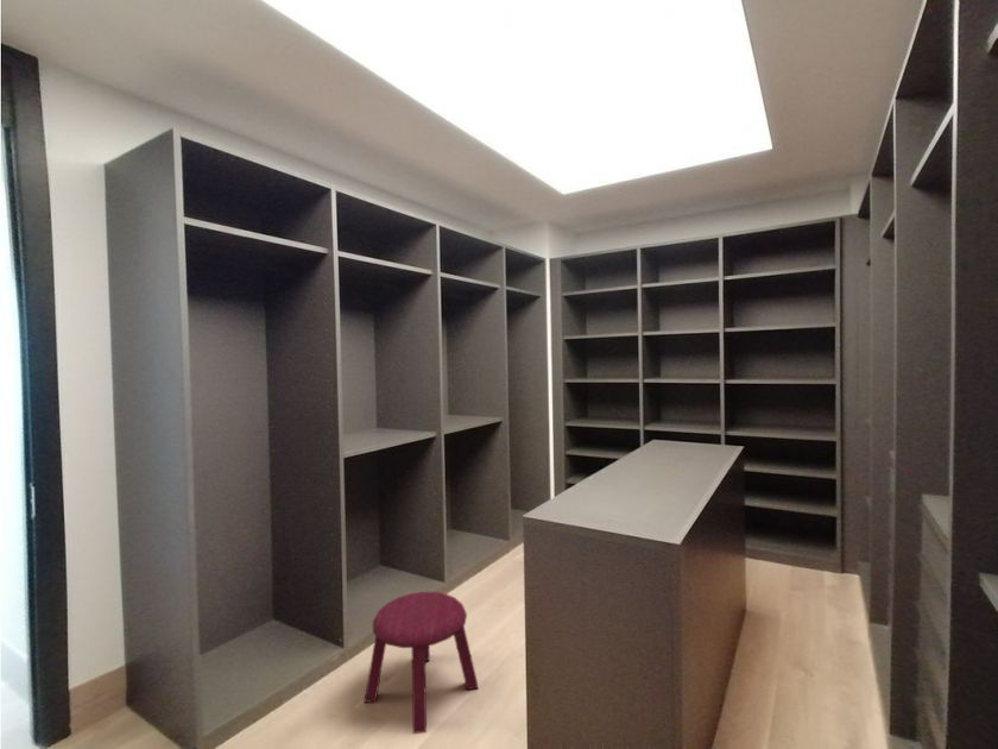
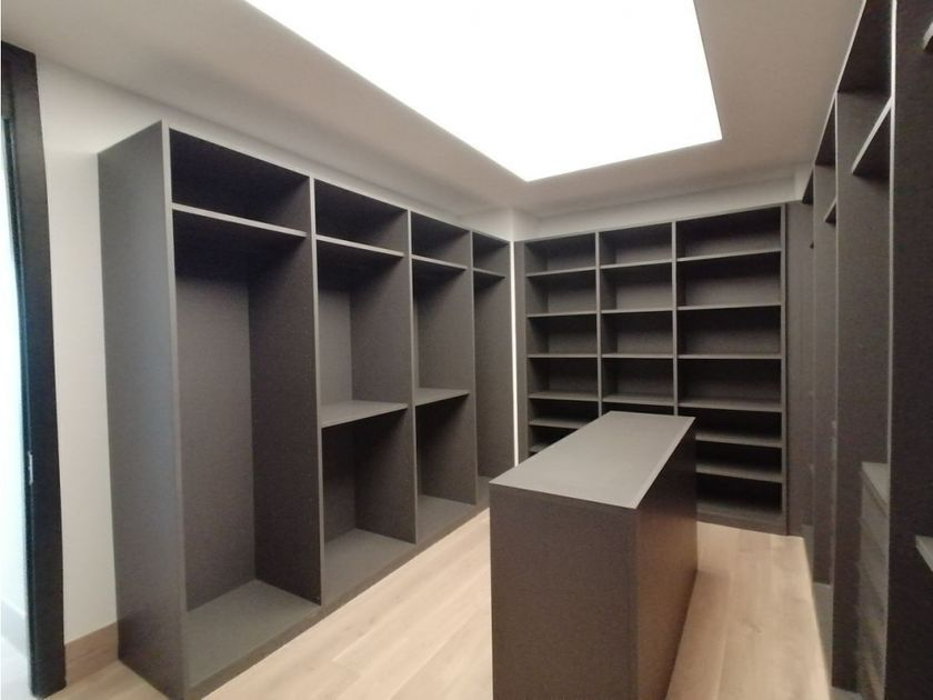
- stool [362,591,479,735]
